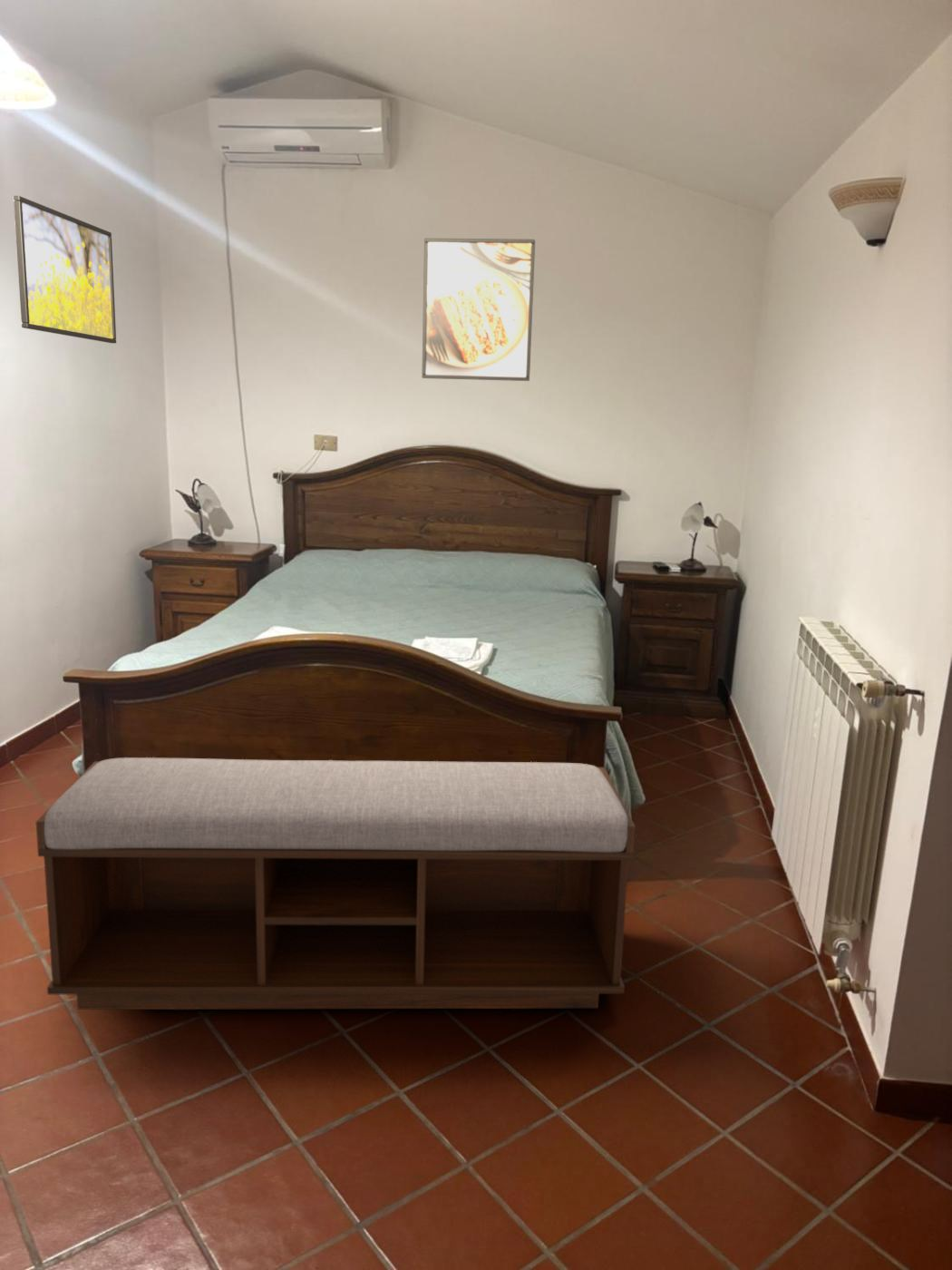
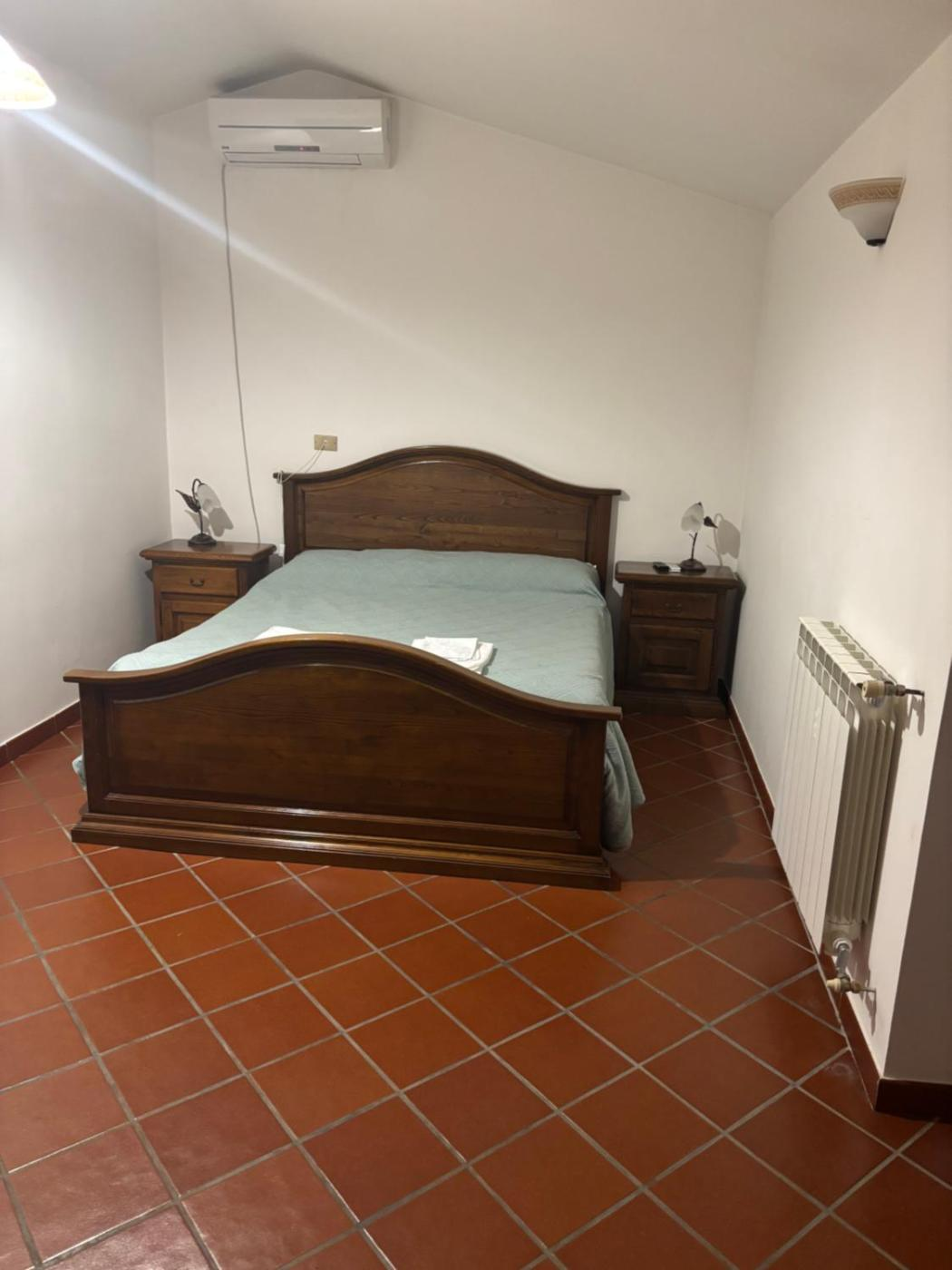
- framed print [421,238,536,382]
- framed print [13,195,117,344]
- bench [35,757,636,1011]
